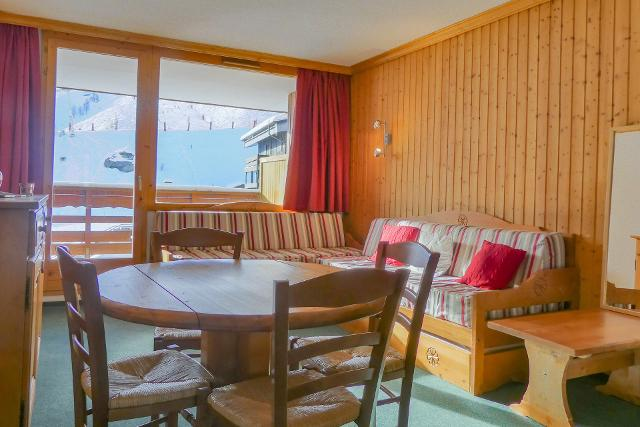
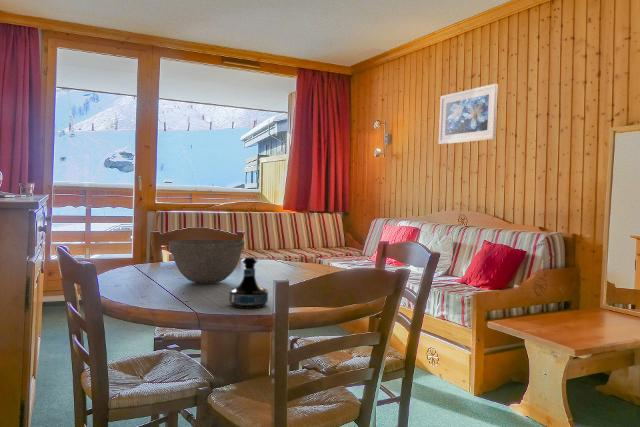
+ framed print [438,83,499,145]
+ tequila bottle [228,256,269,310]
+ bowl [167,239,245,285]
